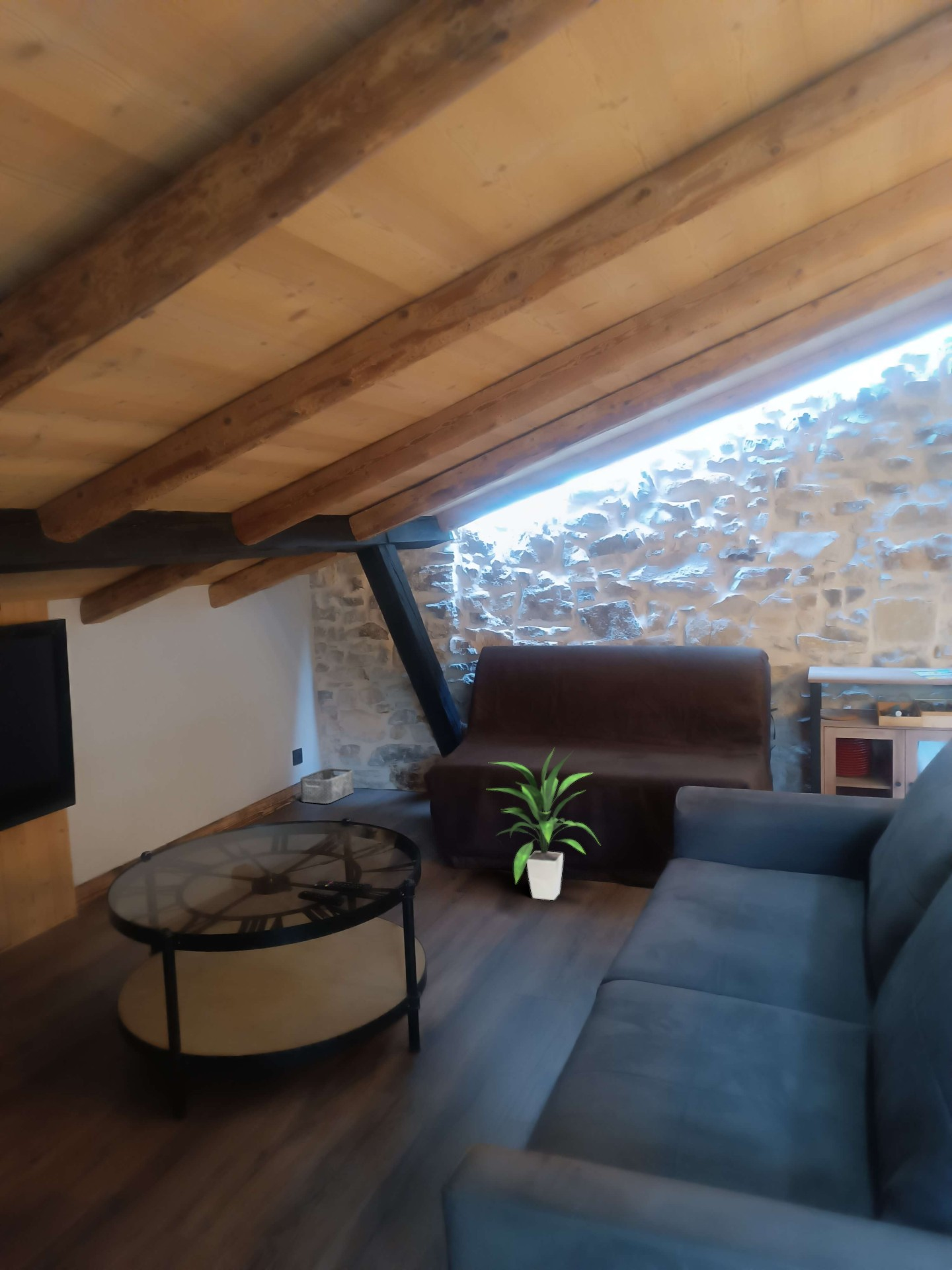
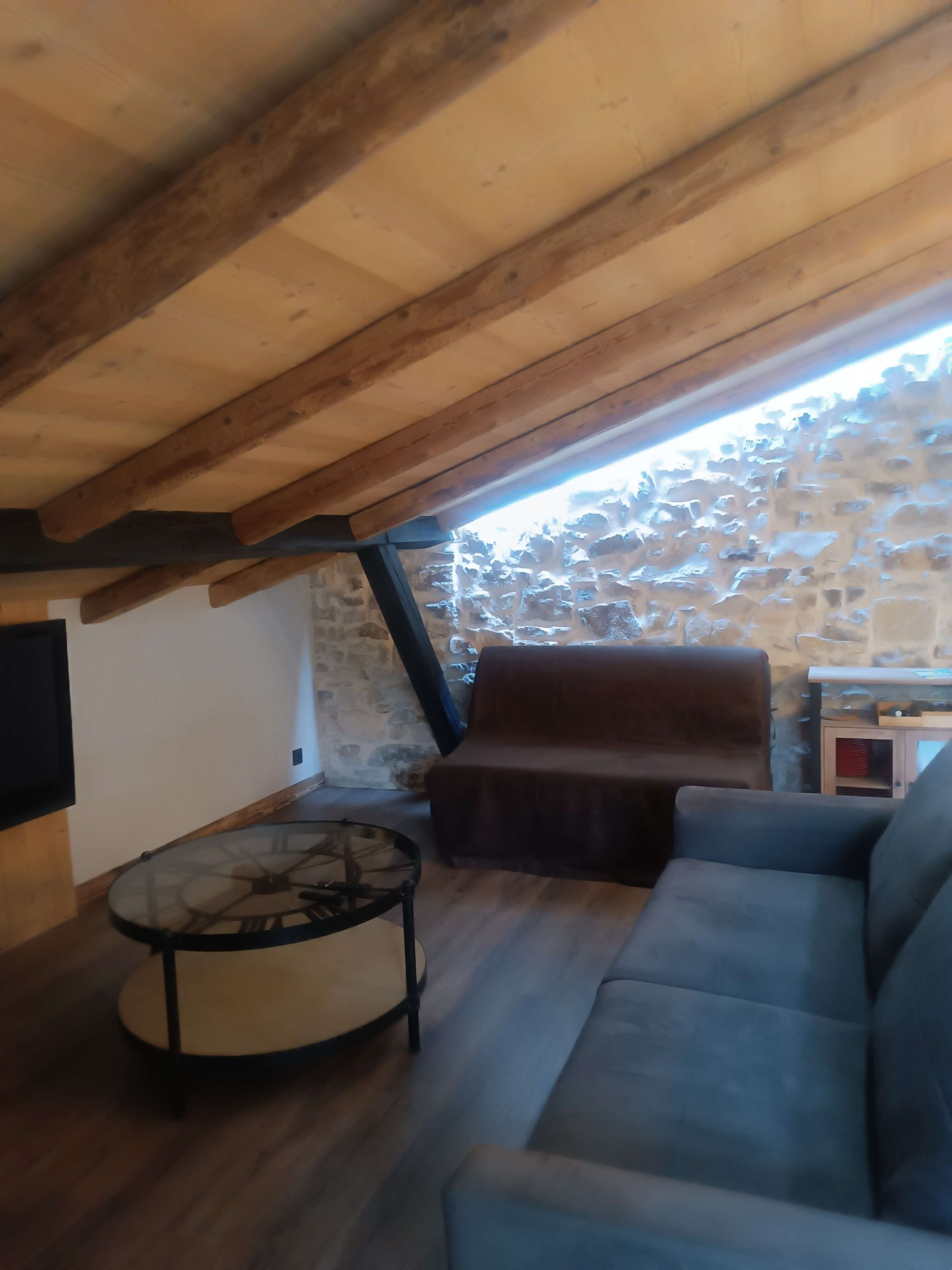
- indoor plant [487,747,601,901]
- storage bin [299,767,354,804]
